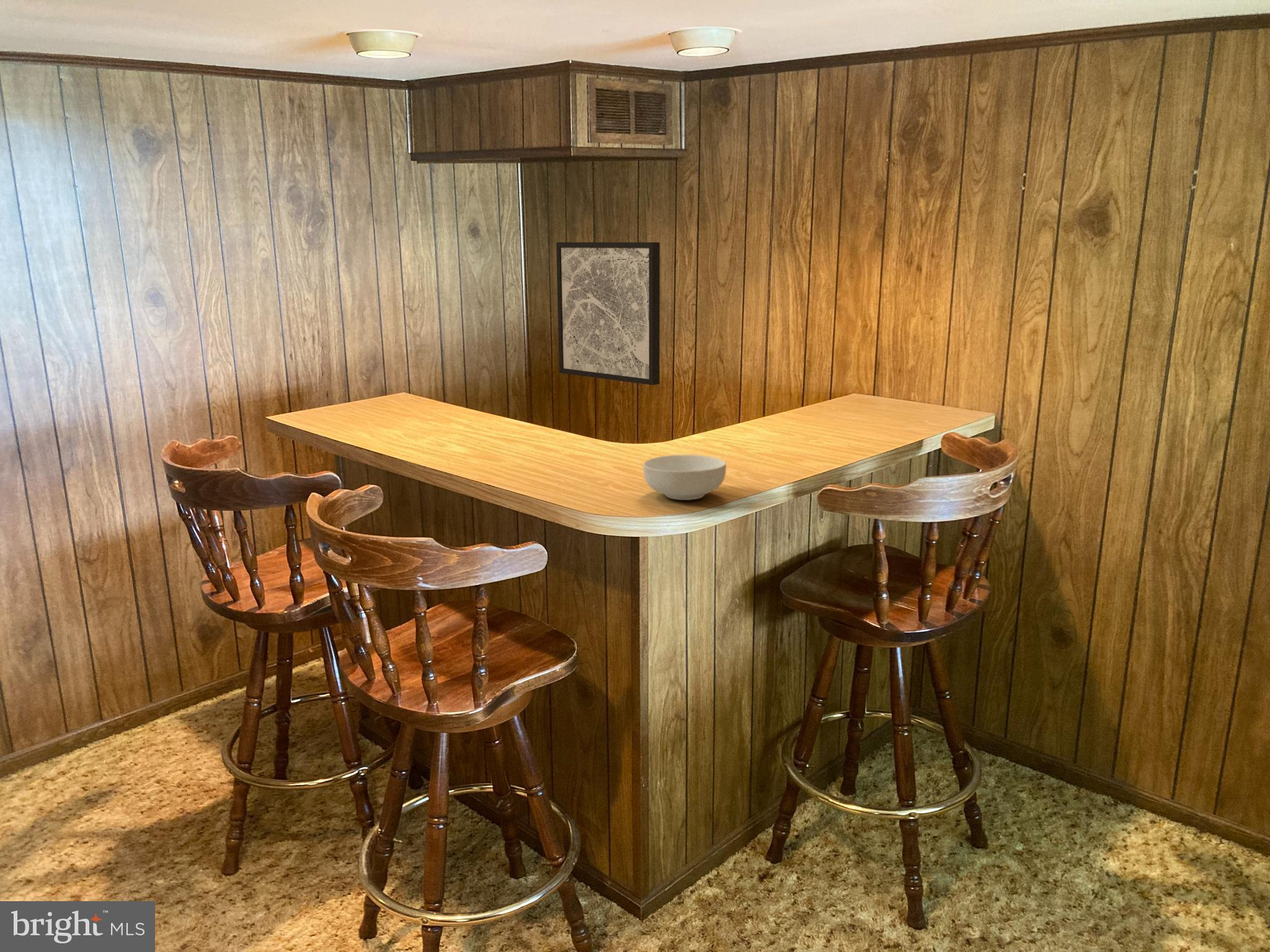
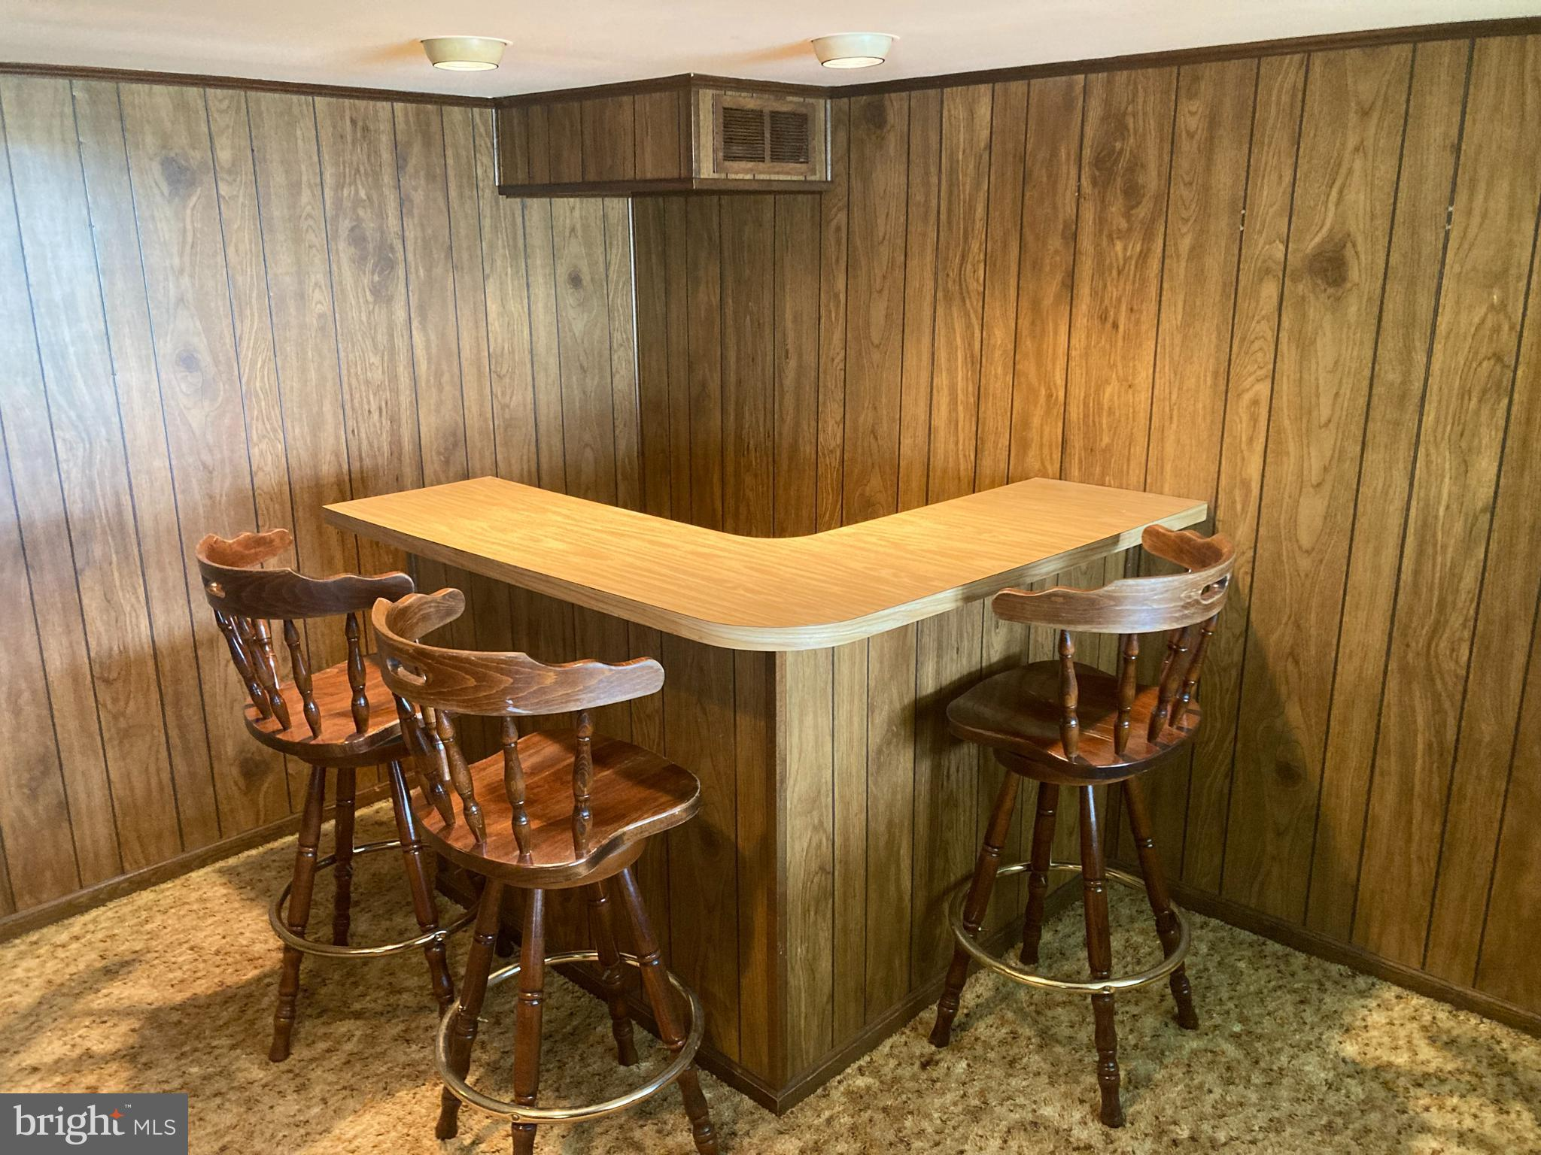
- wall art [556,242,660,386]
- cereal bowl [642,454,727,501]
